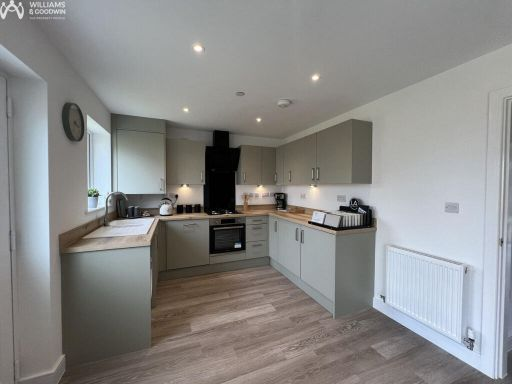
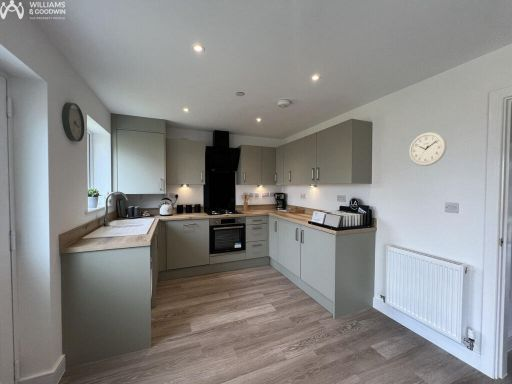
+ wall clock [408,131,447,167]
